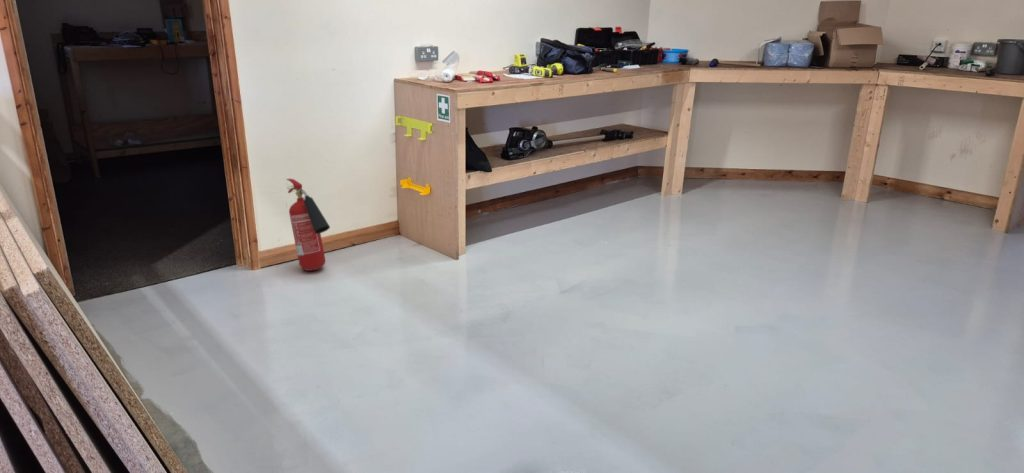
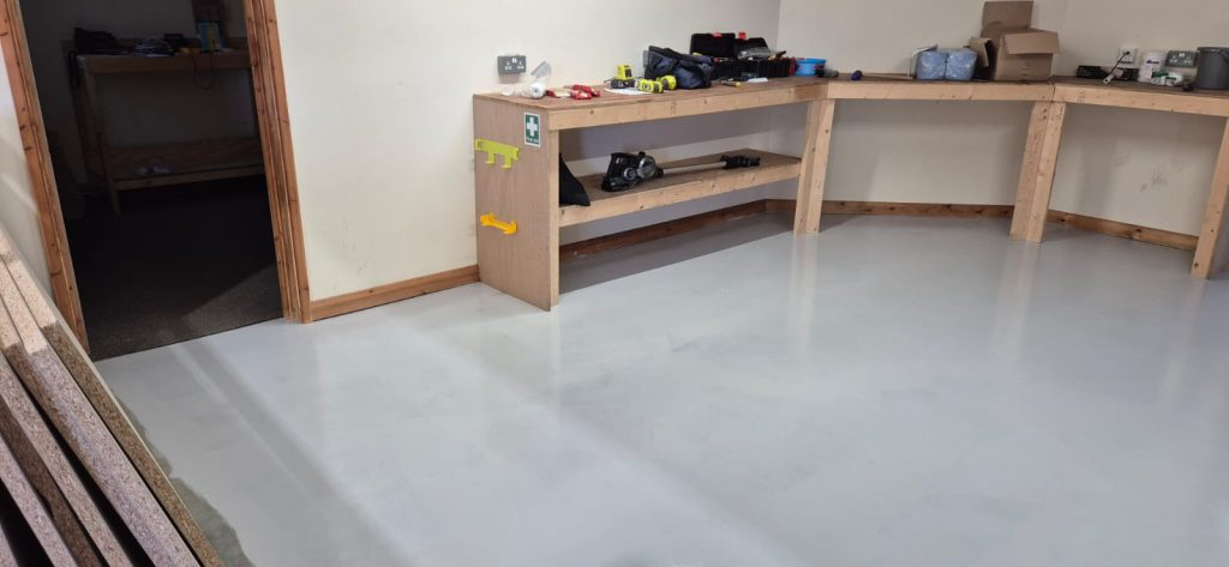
- fire extinguisher [285,178,331,272]
